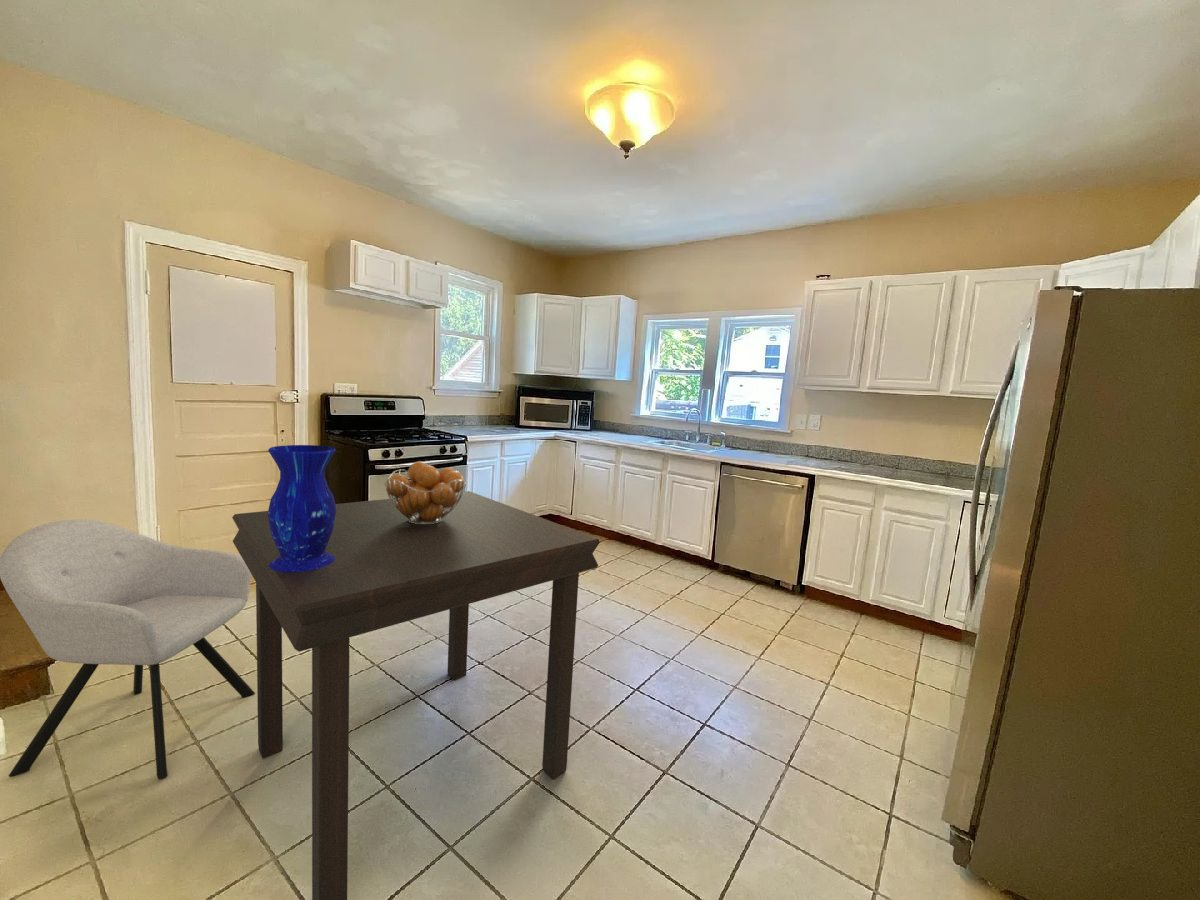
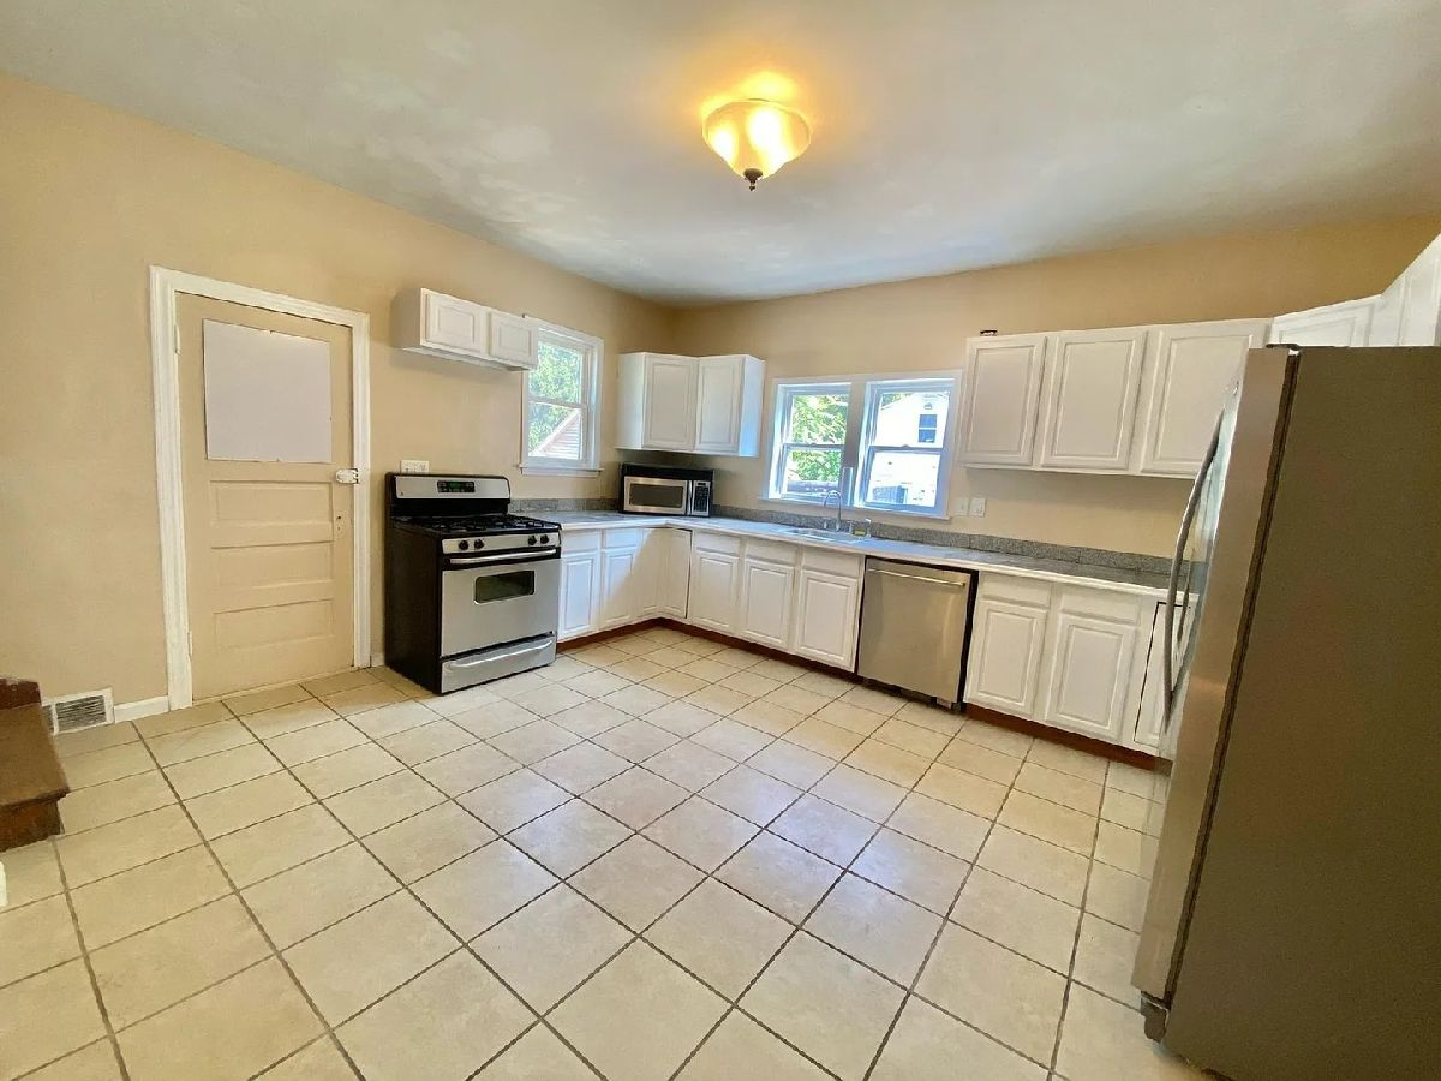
- vase [267,444,336,572]
- fruit basket [384,460,467,524]
- chair [0,519,256,780]
- dining table [231,490,601,900]
